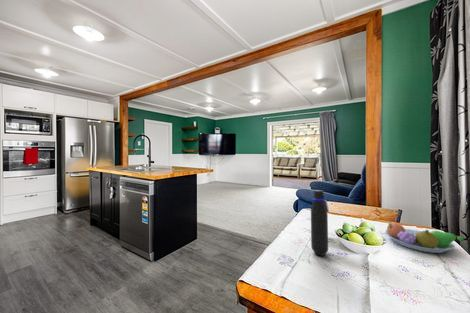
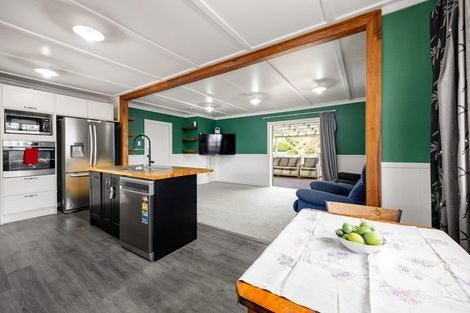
- fruit bowl [384,222,465,254]
- water bottle [310,189,329,257]
